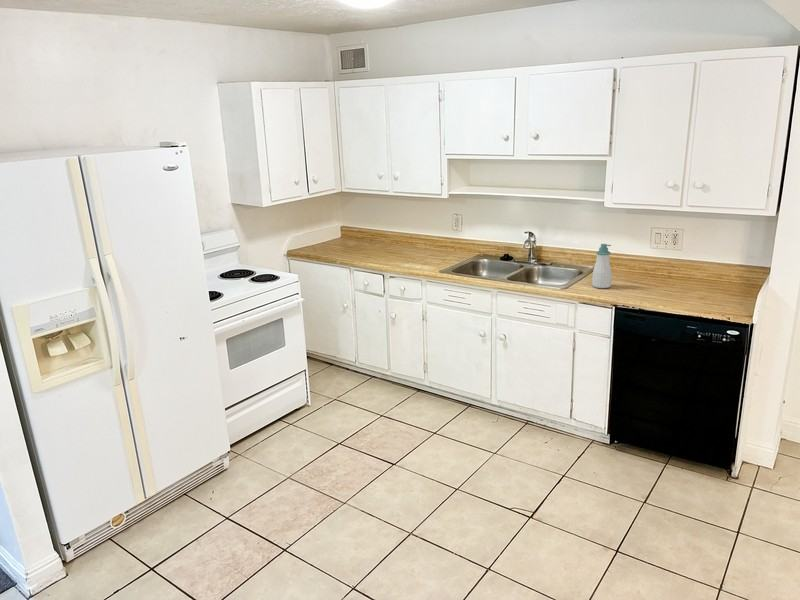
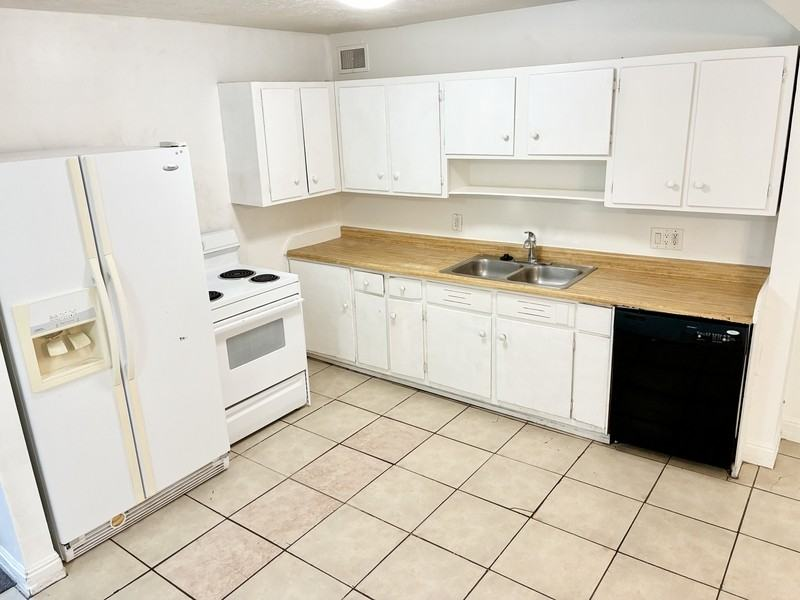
- soap bottle [591,243,613,289]
